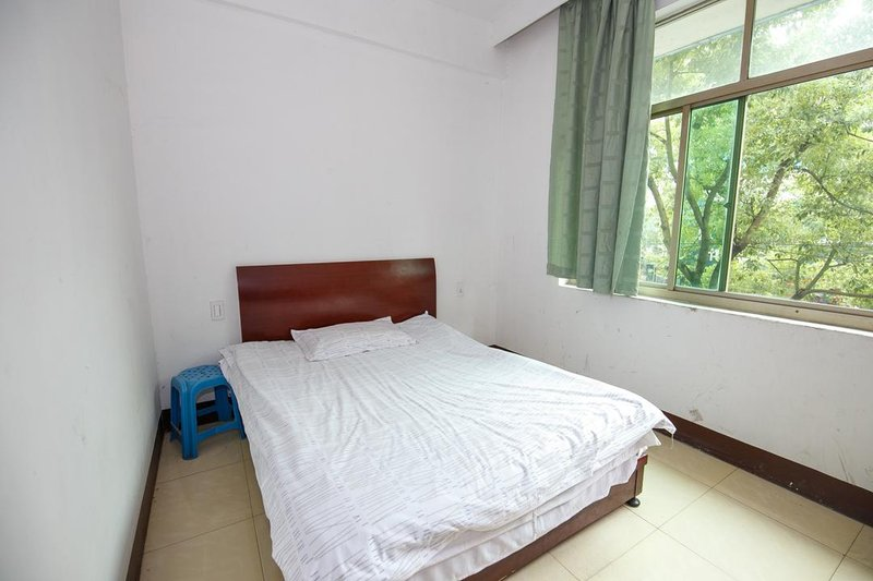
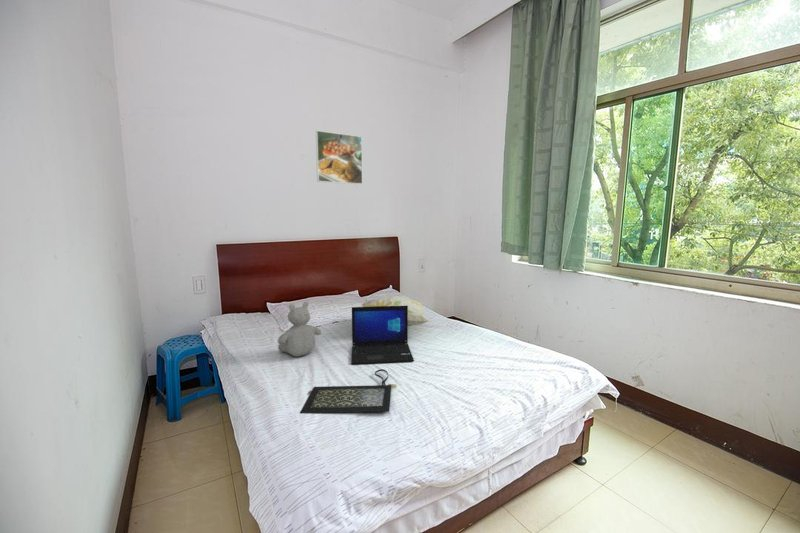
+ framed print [315,130,364,185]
+ decorative pillow [361,294,430,327]
+ teddy bear [277,300,322,358]
+ laptop [350,306,415,365]
+ clutch bag [299,368,398,414]
